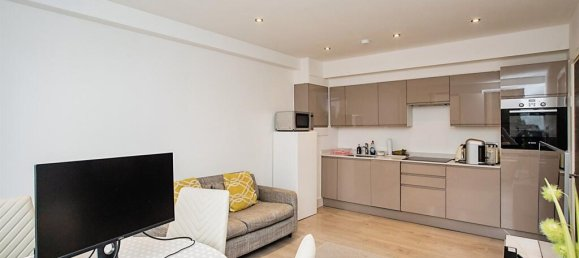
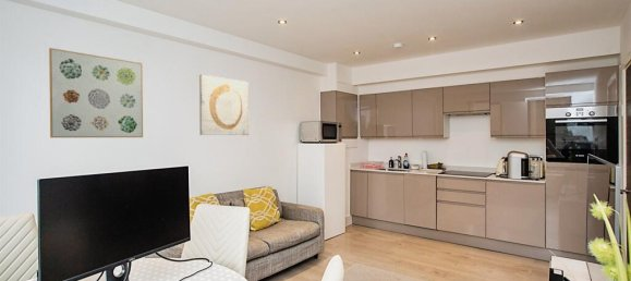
+ wall art [198,73,250,136]
+ wall art [48,47,144,138]
